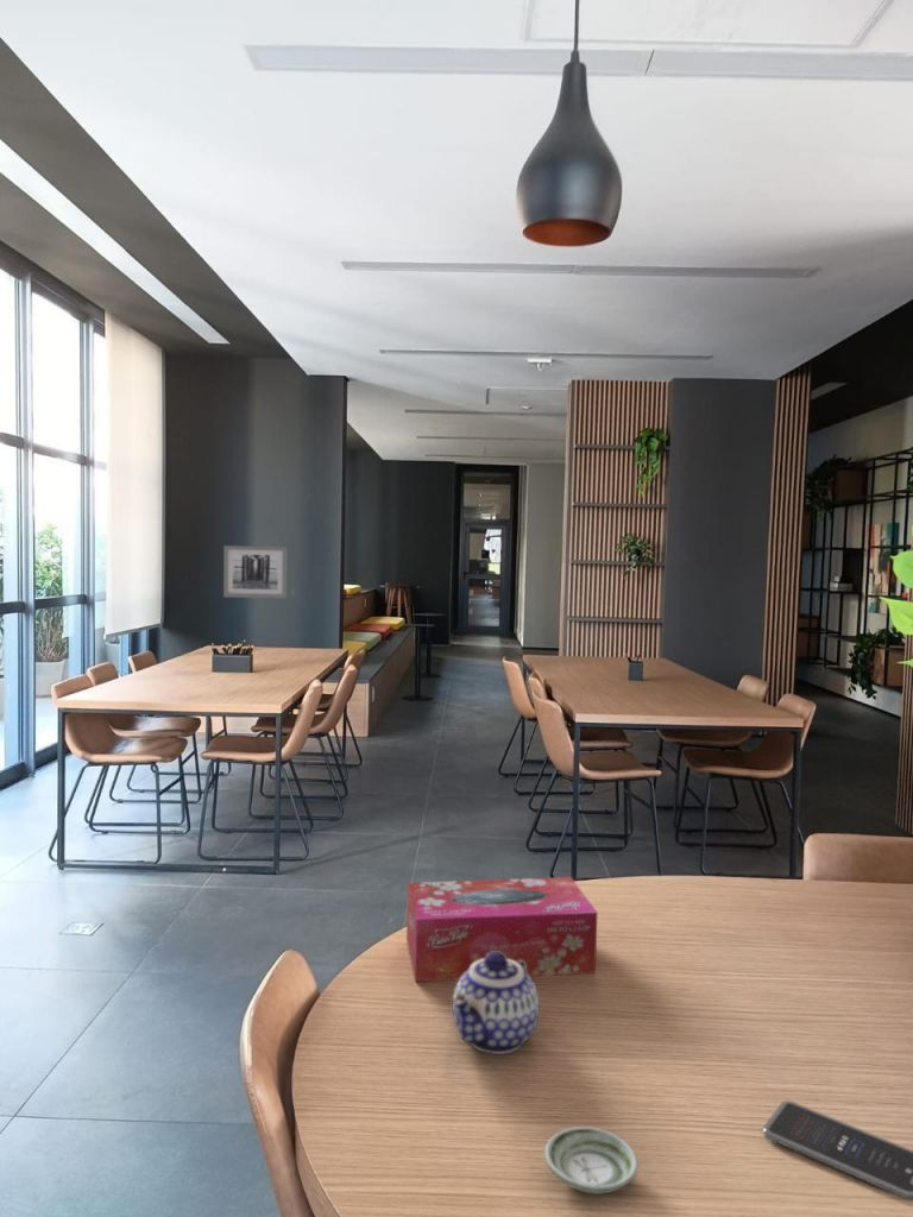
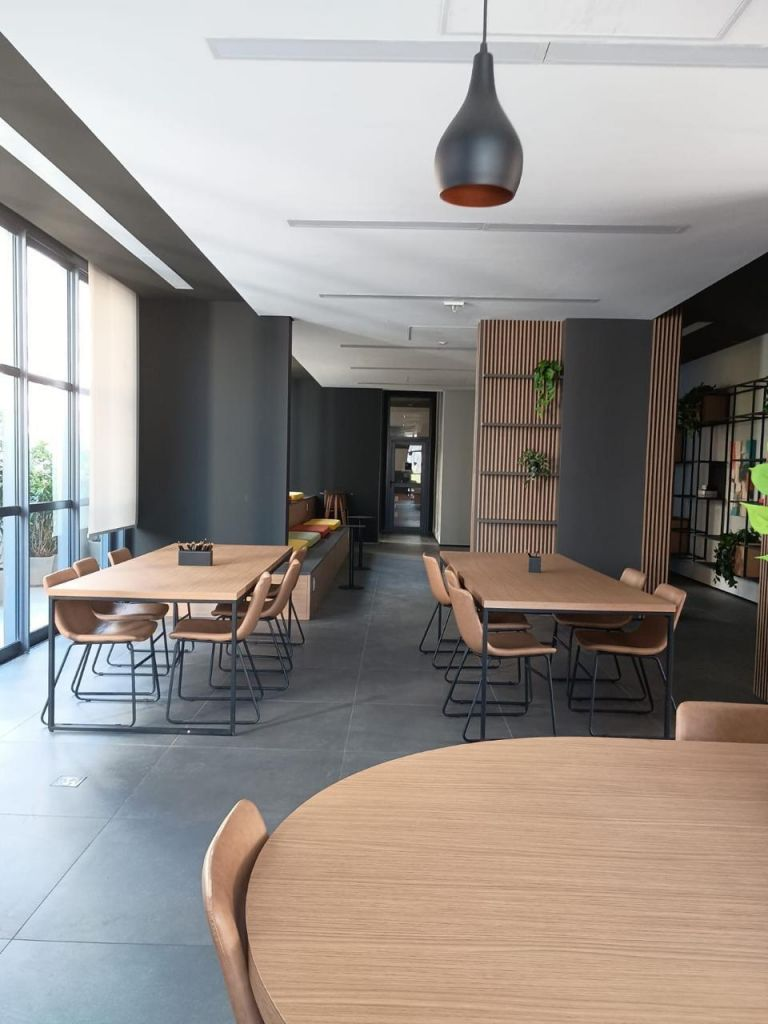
- teapot [452,951,540,1055]
- smartphone [762,1099,913,1202]
- wall art [222,544,288,599]
- saucer [543,1125,638,1194]
- tissue box [405,876,599,983]
